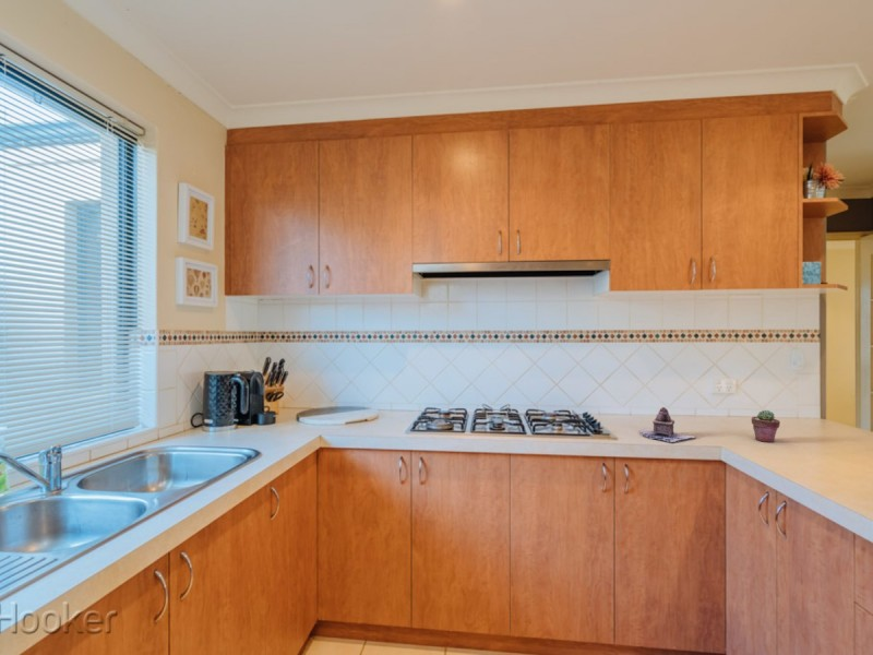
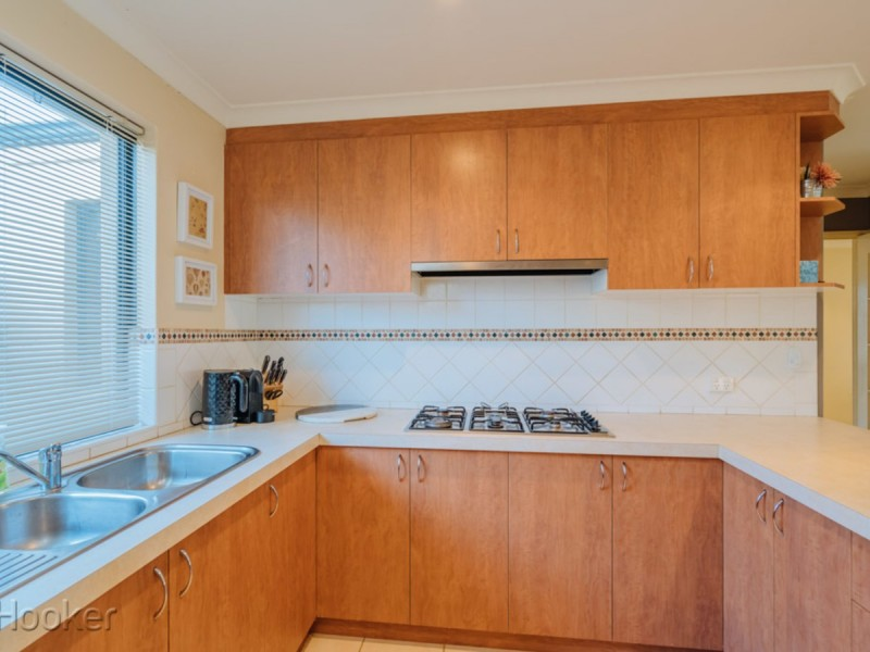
- teapot [637,406,696,444]
- potted succulent [751,409,781,443]
